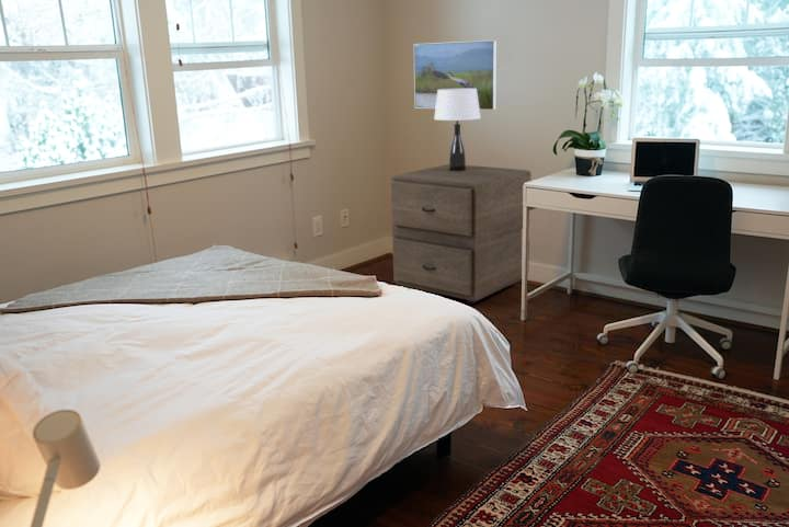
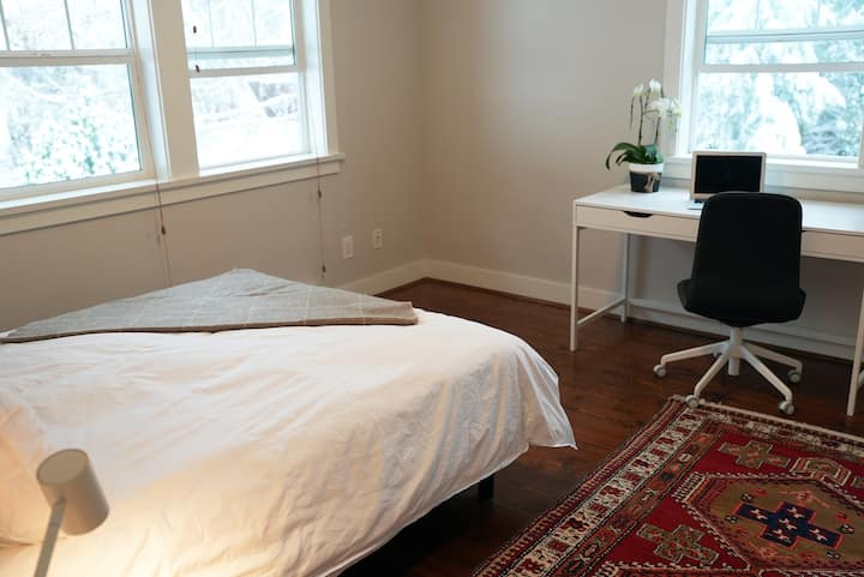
- filing cabinet [390,163,533,305]
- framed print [413,39,498,111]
- table lamp [433,89,482,171]
